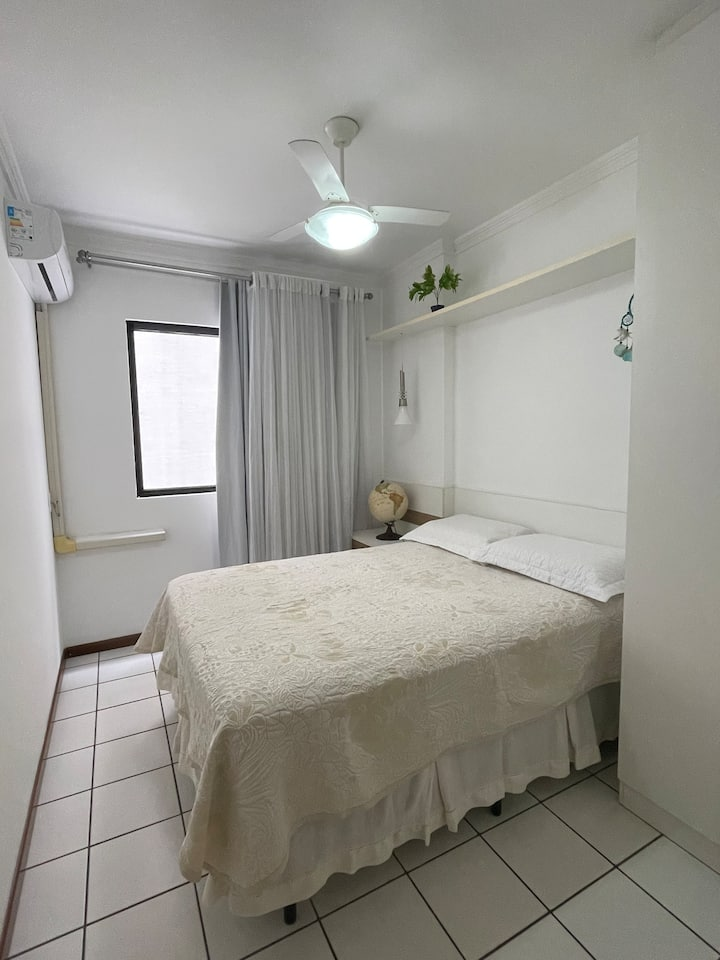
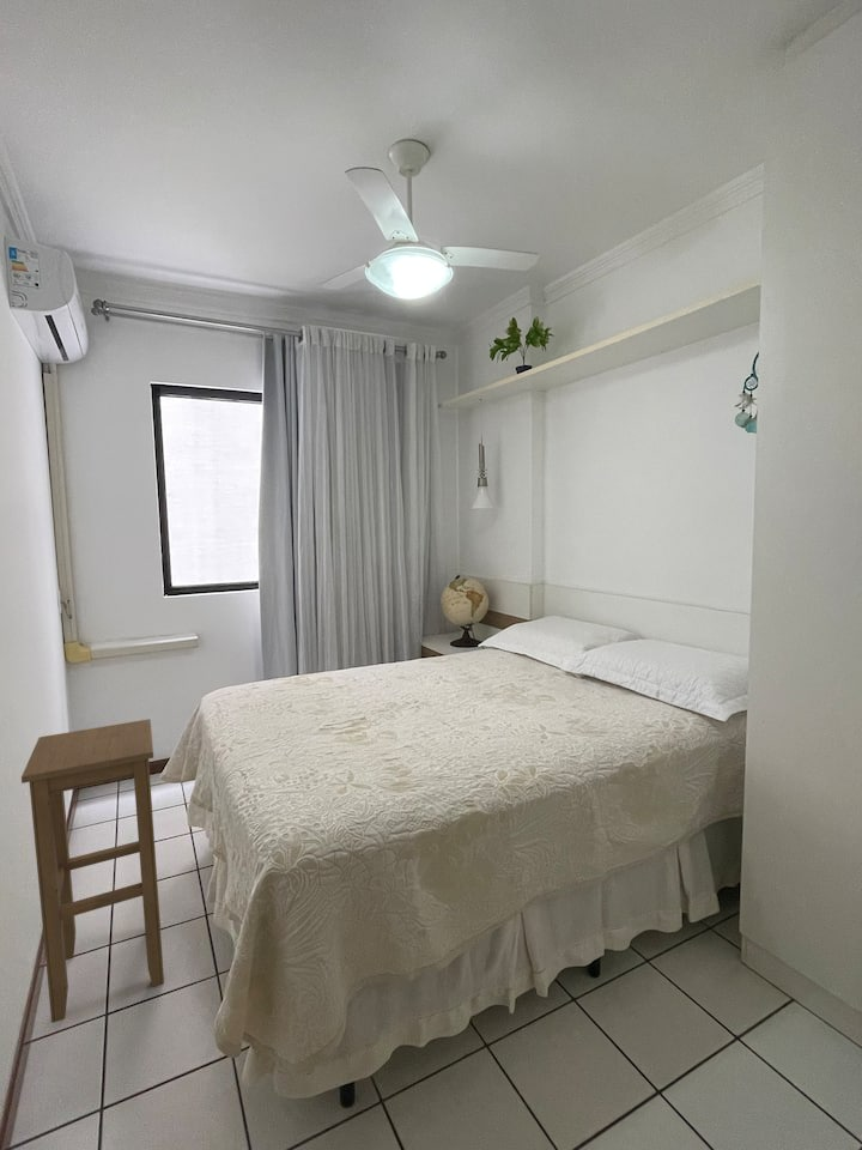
+ stool [20,718,165,1024]
